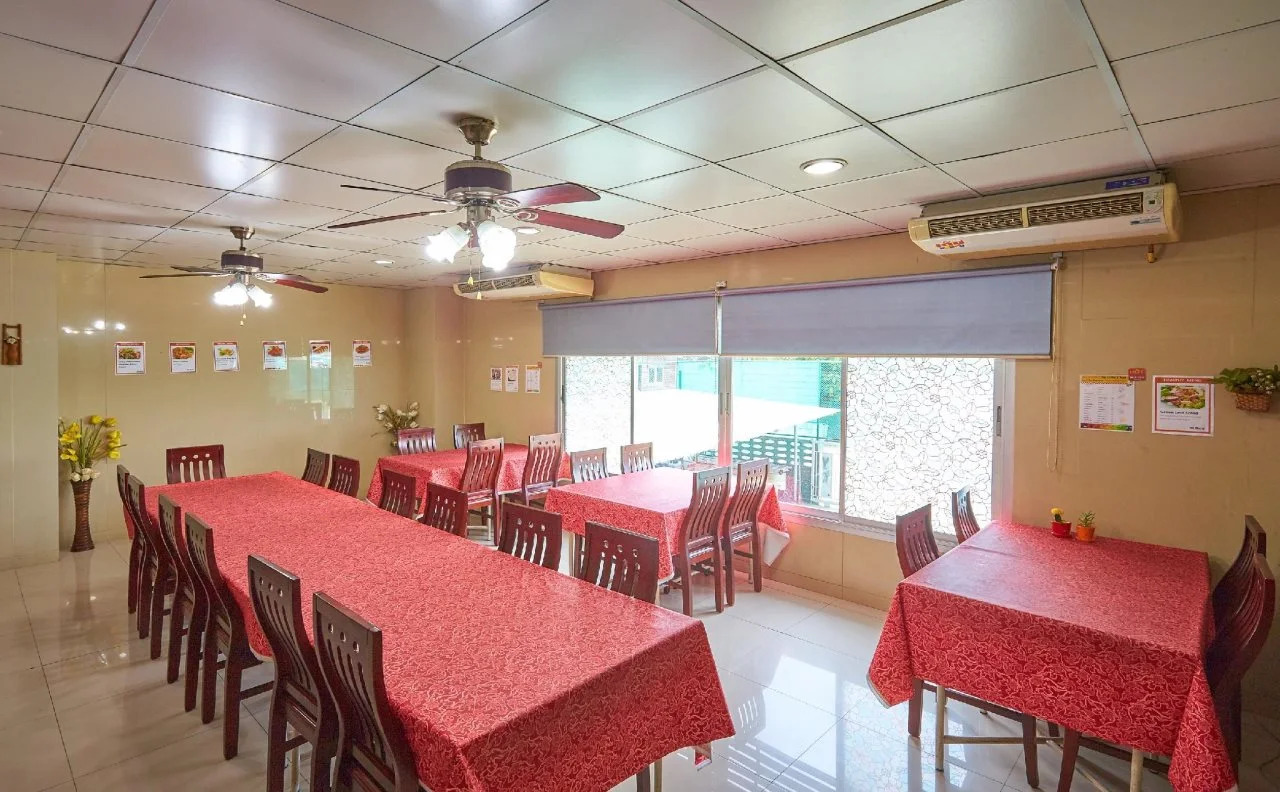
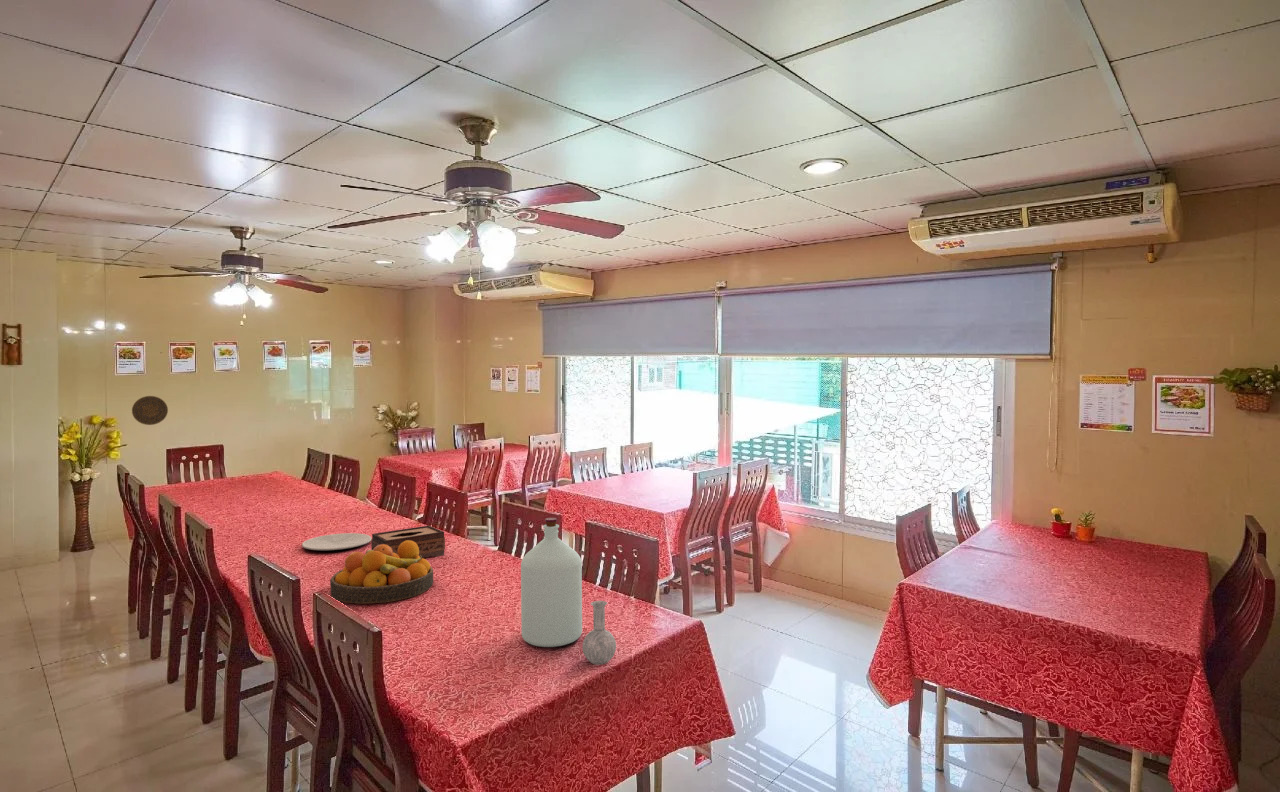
+ tissue box [370,525,446,558]
+ plate [301,532,372,551]
+ bottle [520,517,617,666]
+ decorative plate [131,395,169,426]
+ fruit bowl [329,540,434,604]
